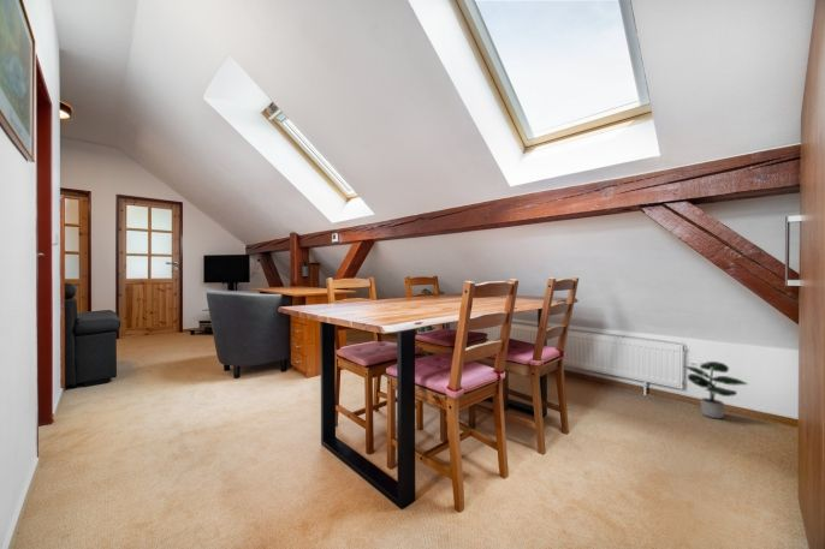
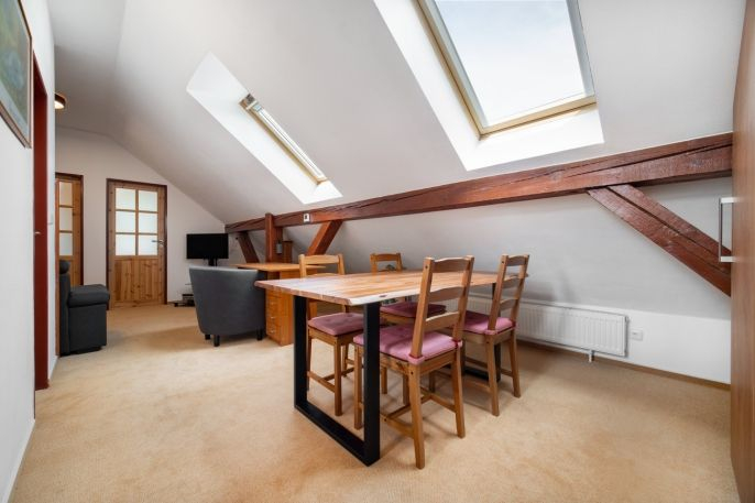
- potted plant [683,360,749,419]
